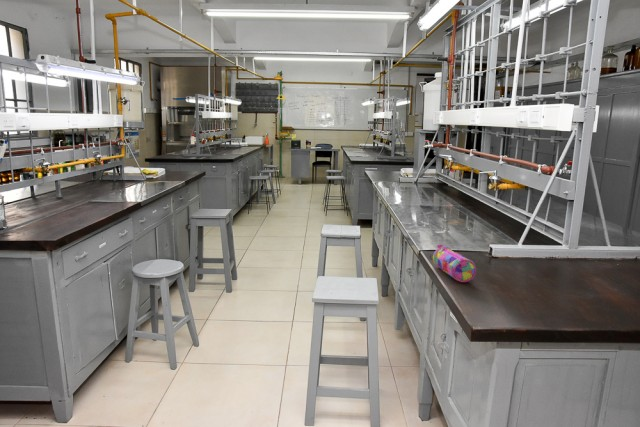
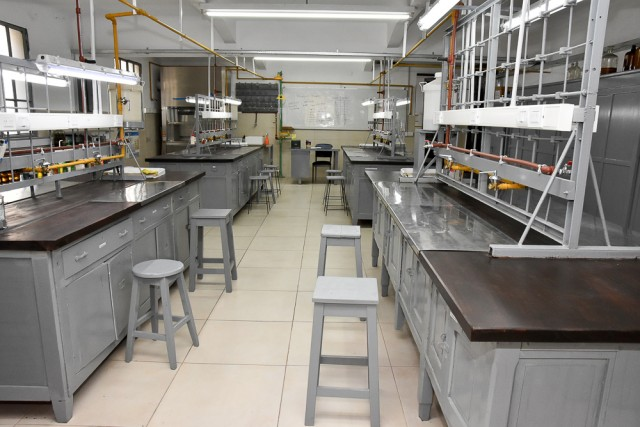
- pencil case [429,243,477,283]
